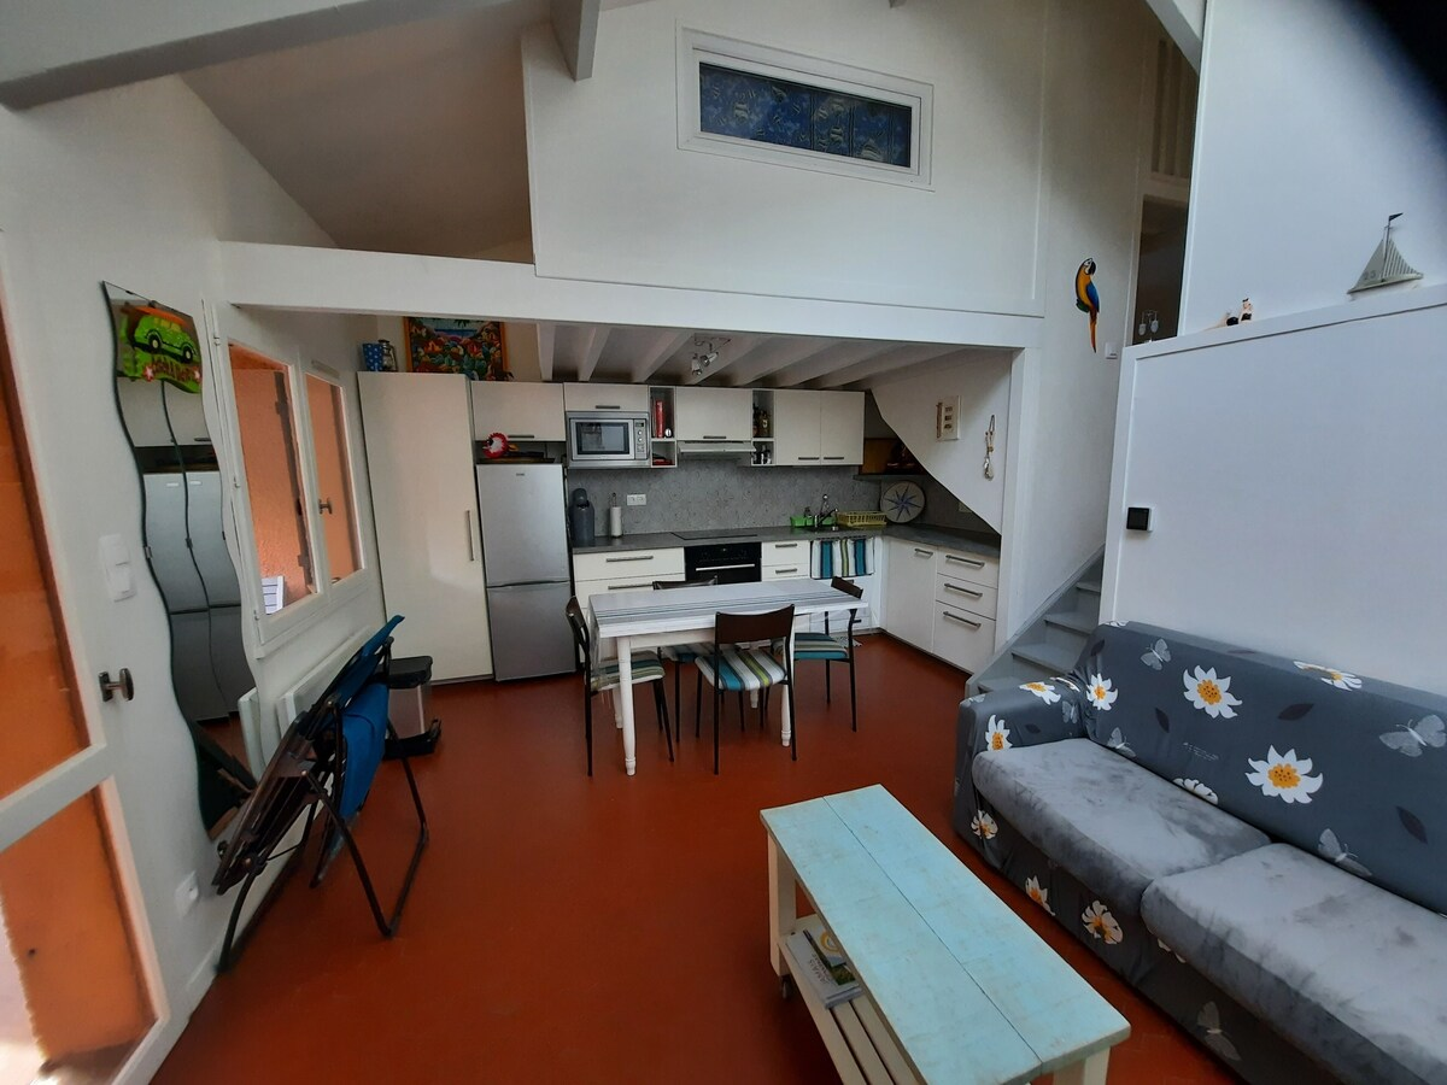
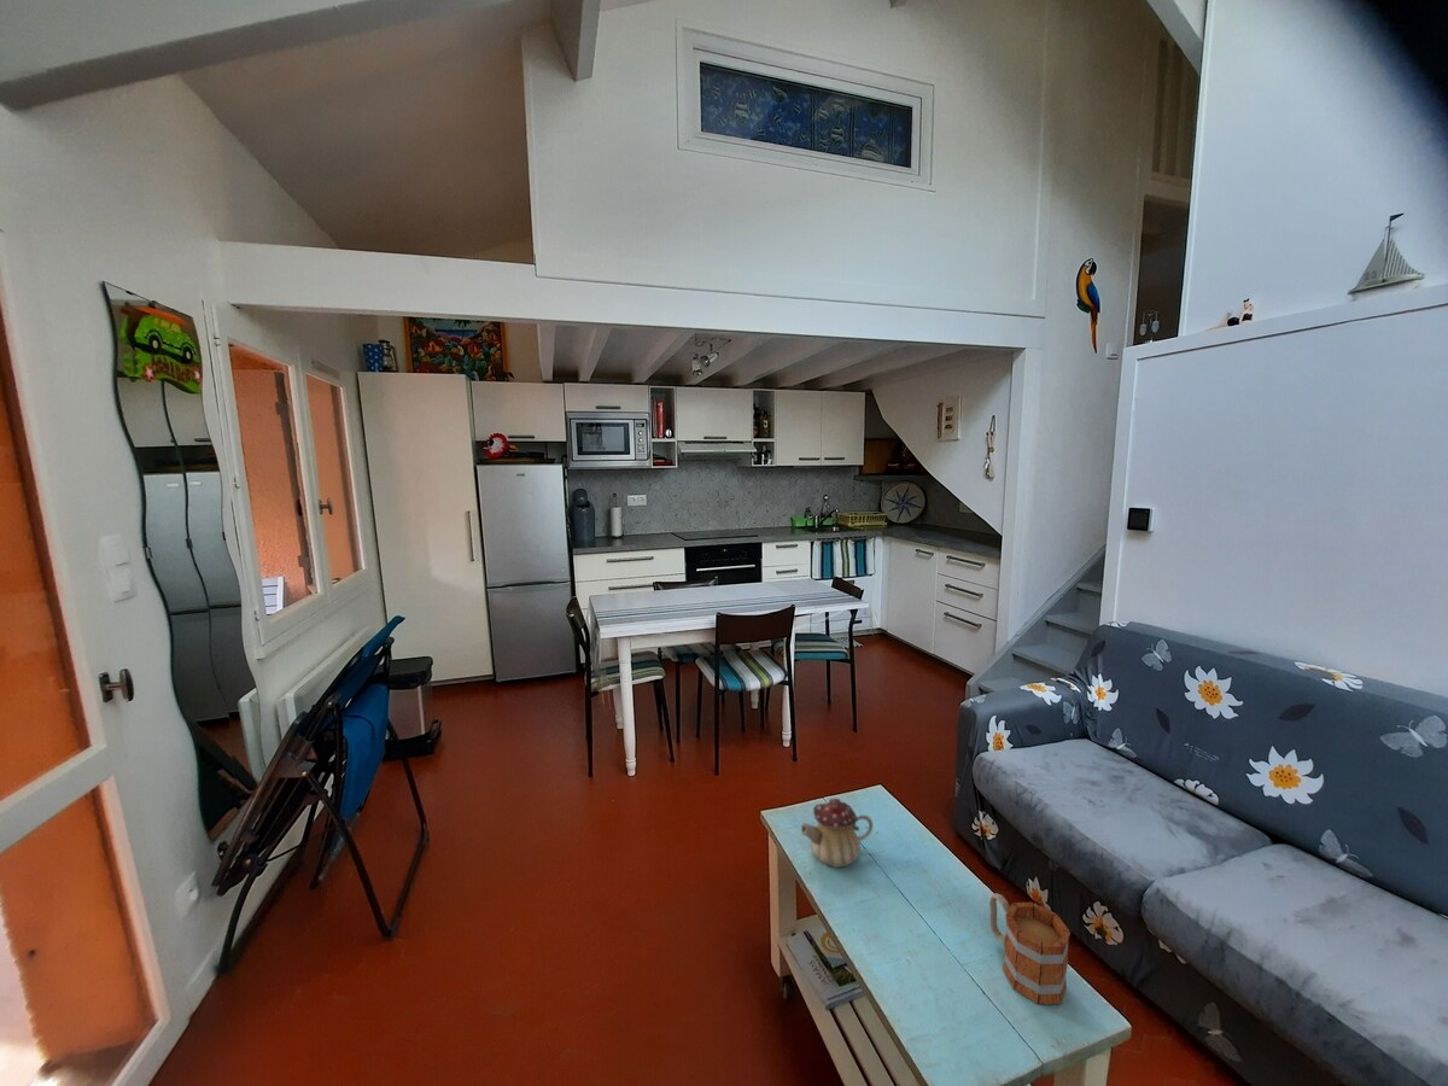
+ teapot [800,798,874,869]
+ mug [988,892,1072,1005]
